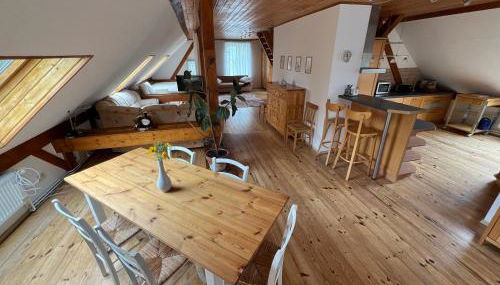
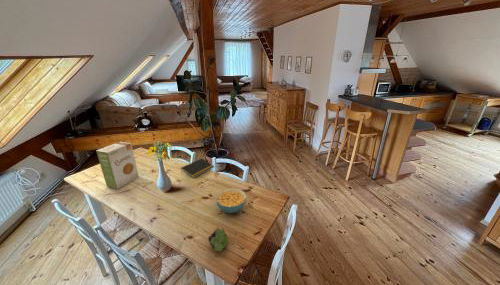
+ fruit [207,227,229,253]
+ notepad [180,157,215,179]
+ cereal bowl [215,187,248,214]
+ food box [95,141,140,190]
